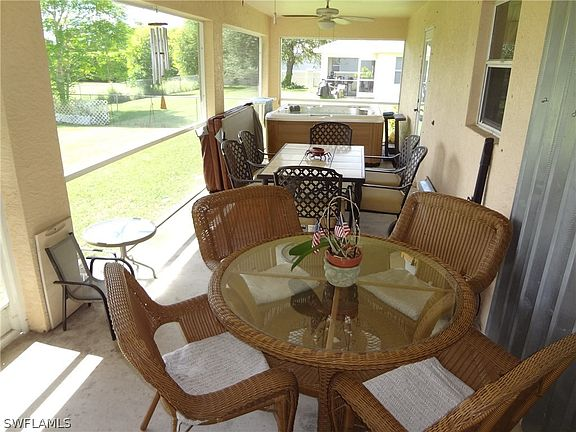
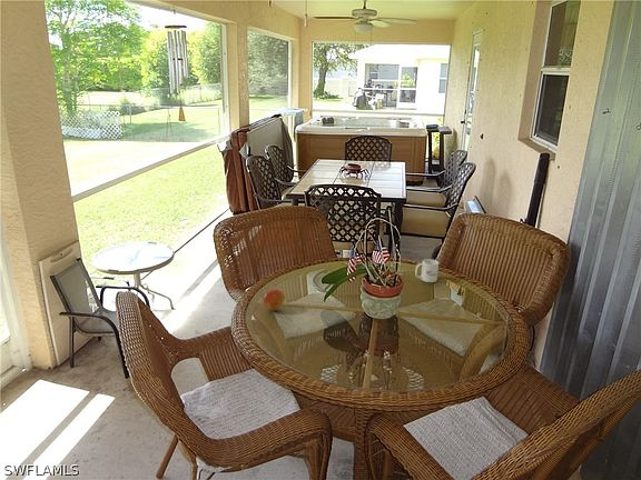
+ mug [414,258,440,283]
+ fruit [263,289,286,312]
